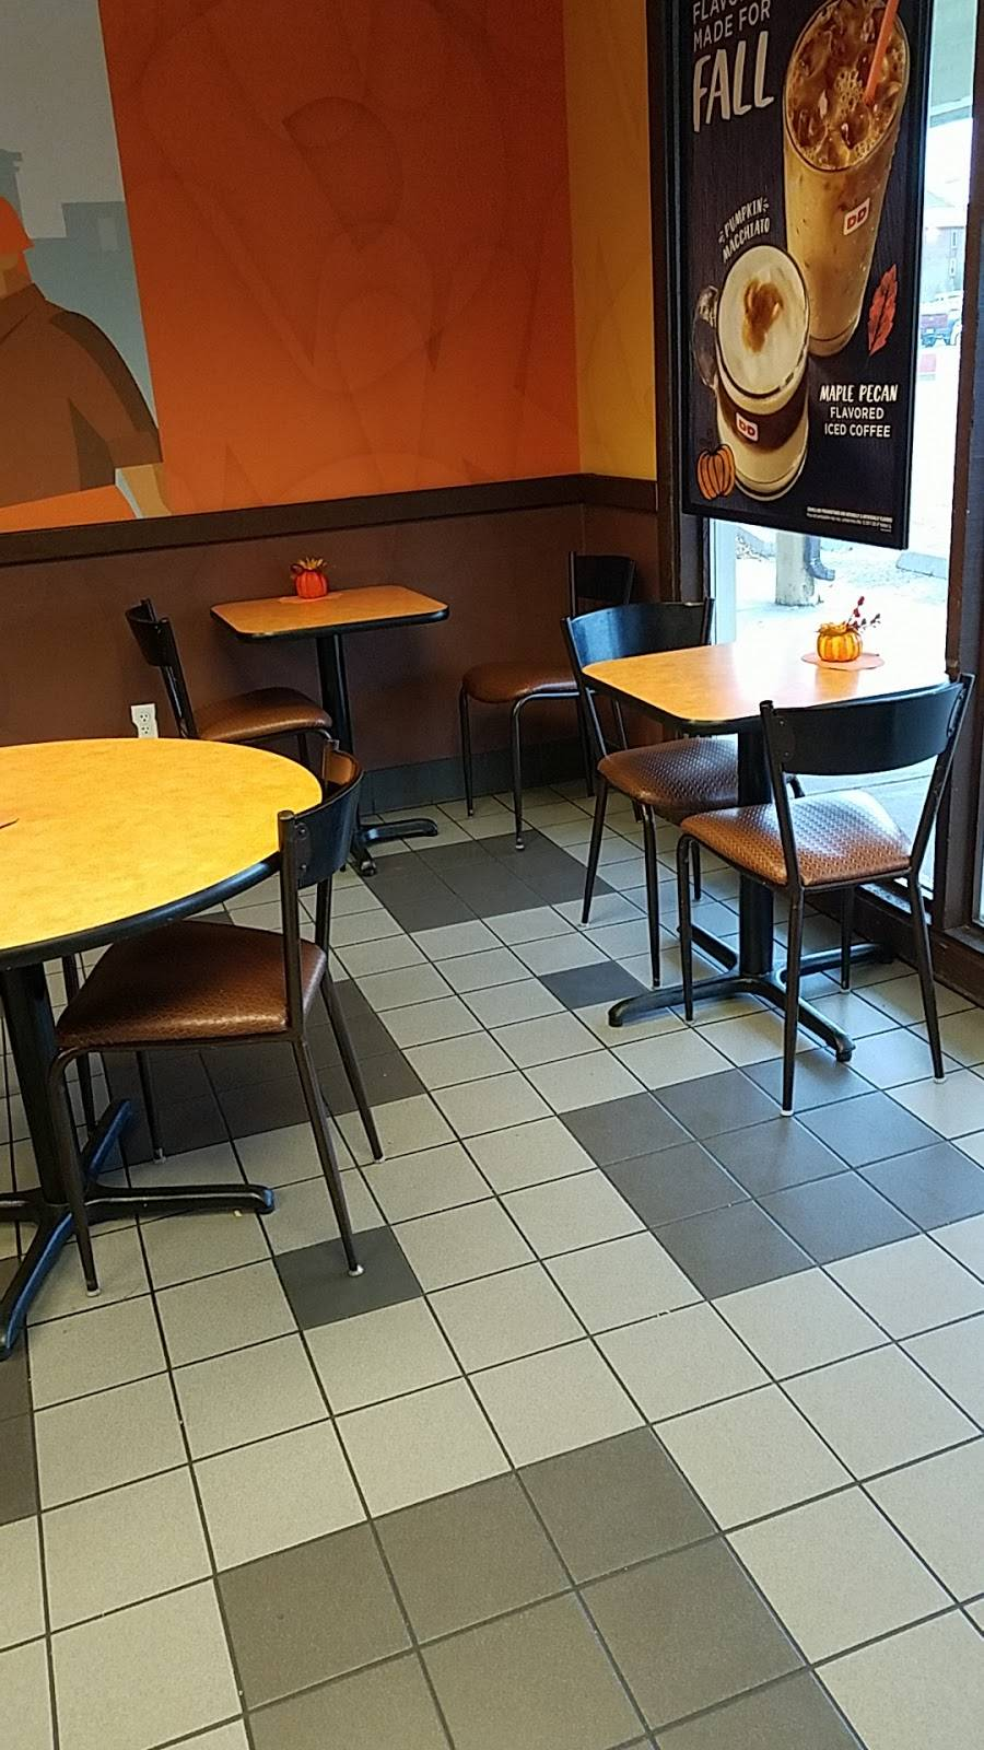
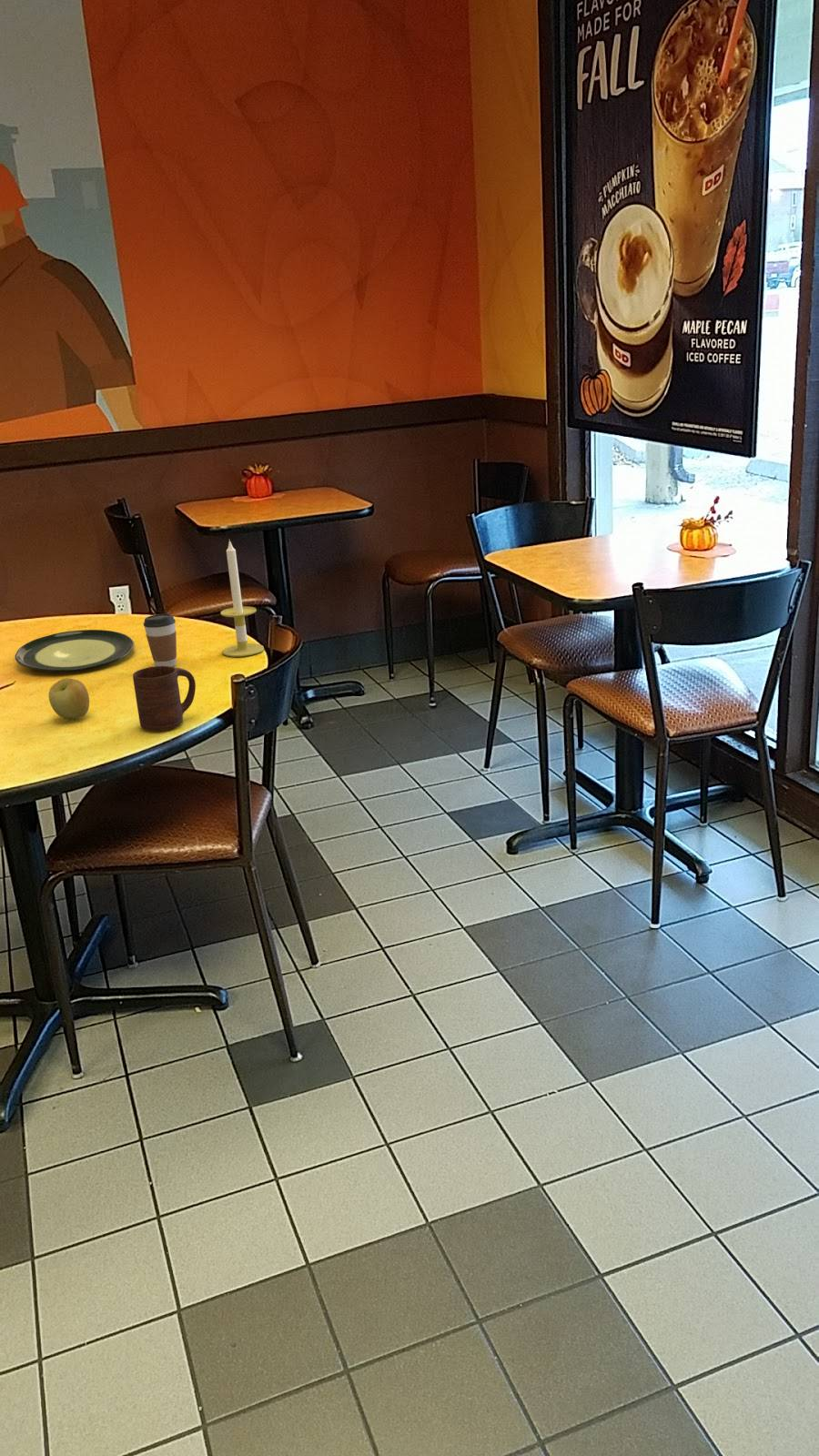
+ plate [15,629,136,672]
+ cup [132,666,197,732]
+ candle [219,539,265,658]
+ coffee cup [143,613,177,667]
+ apple [48,677,90,720]
